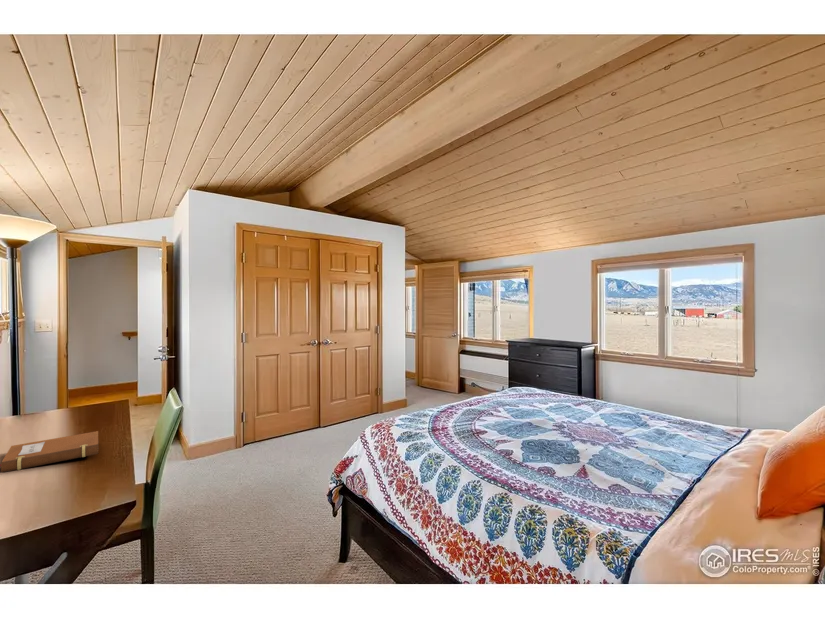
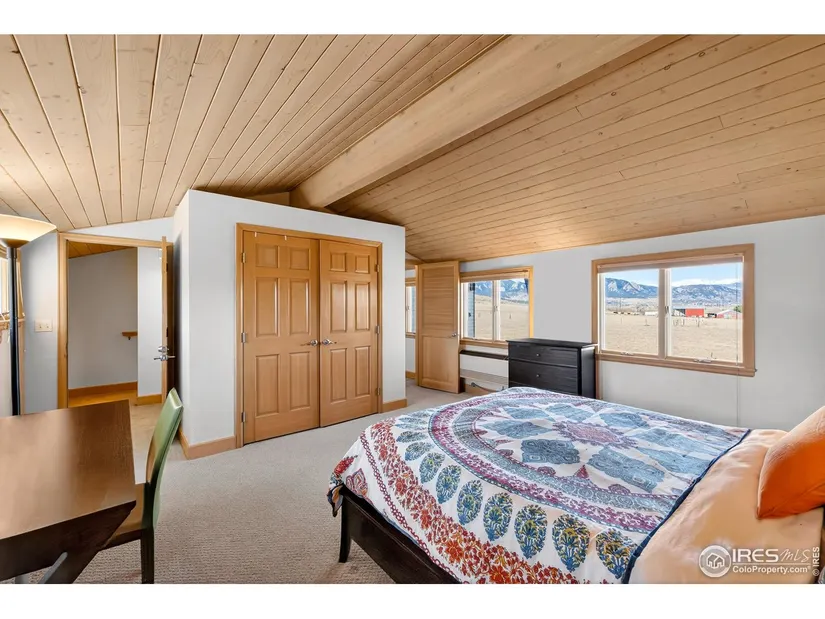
- notebook [0,430,99,473]
